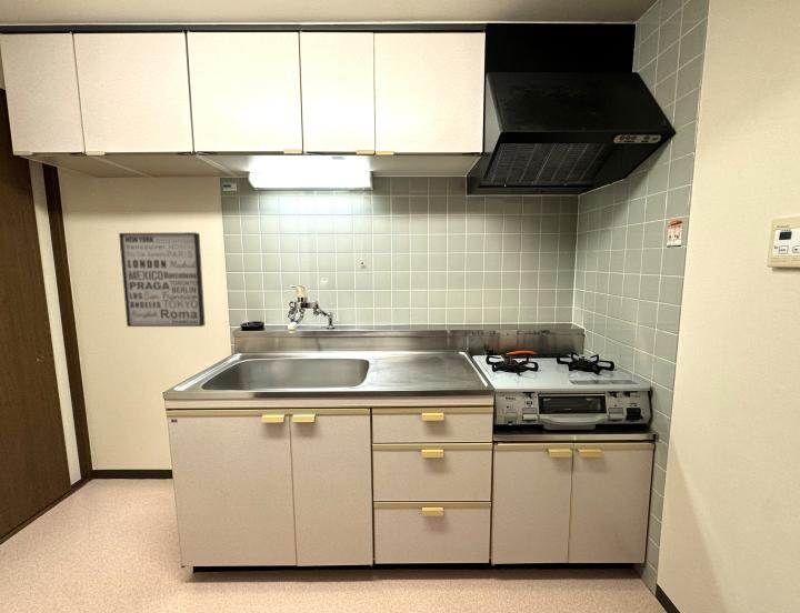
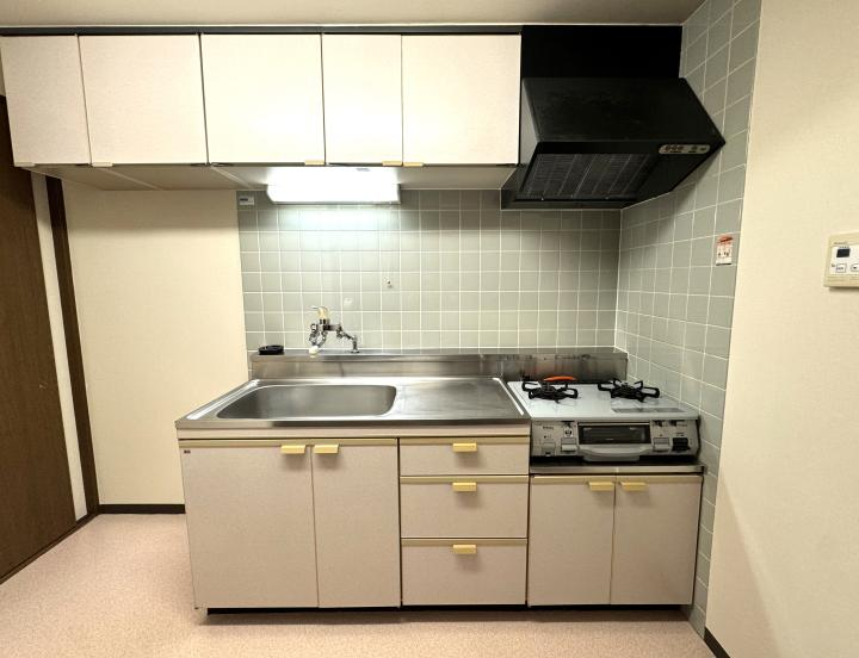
- wall art [118,231,207,328]
